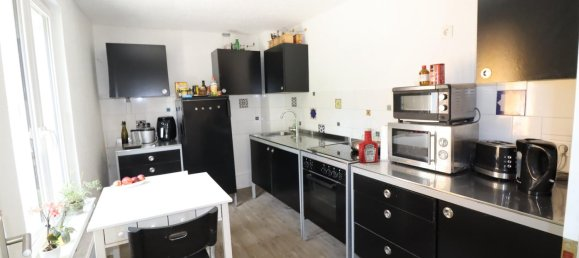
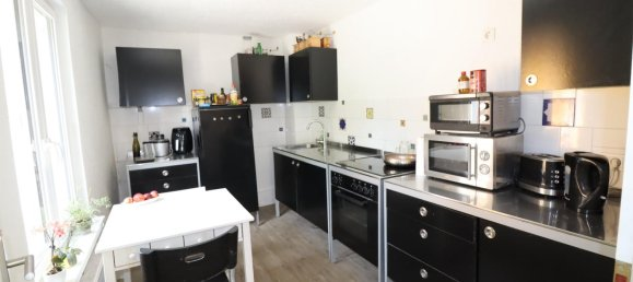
- soap bottle [358,127,379,164]
